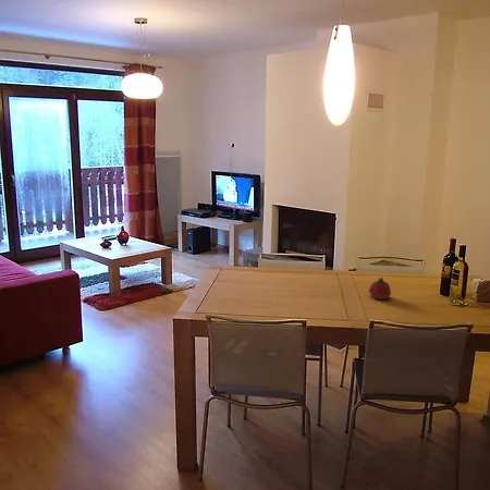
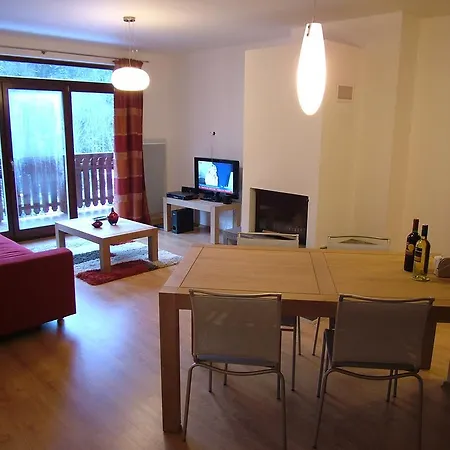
- fruit [368,277,392,301]
